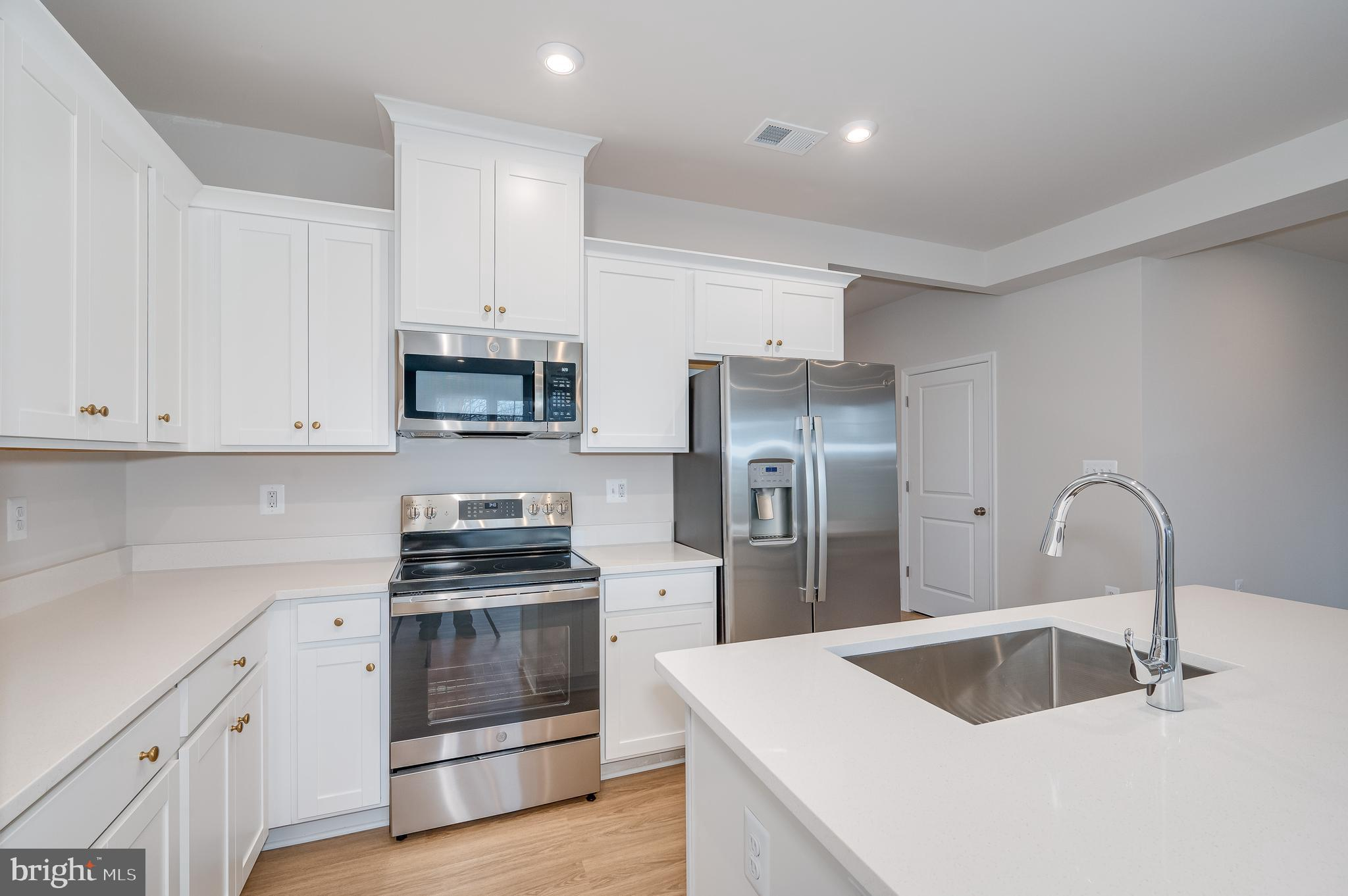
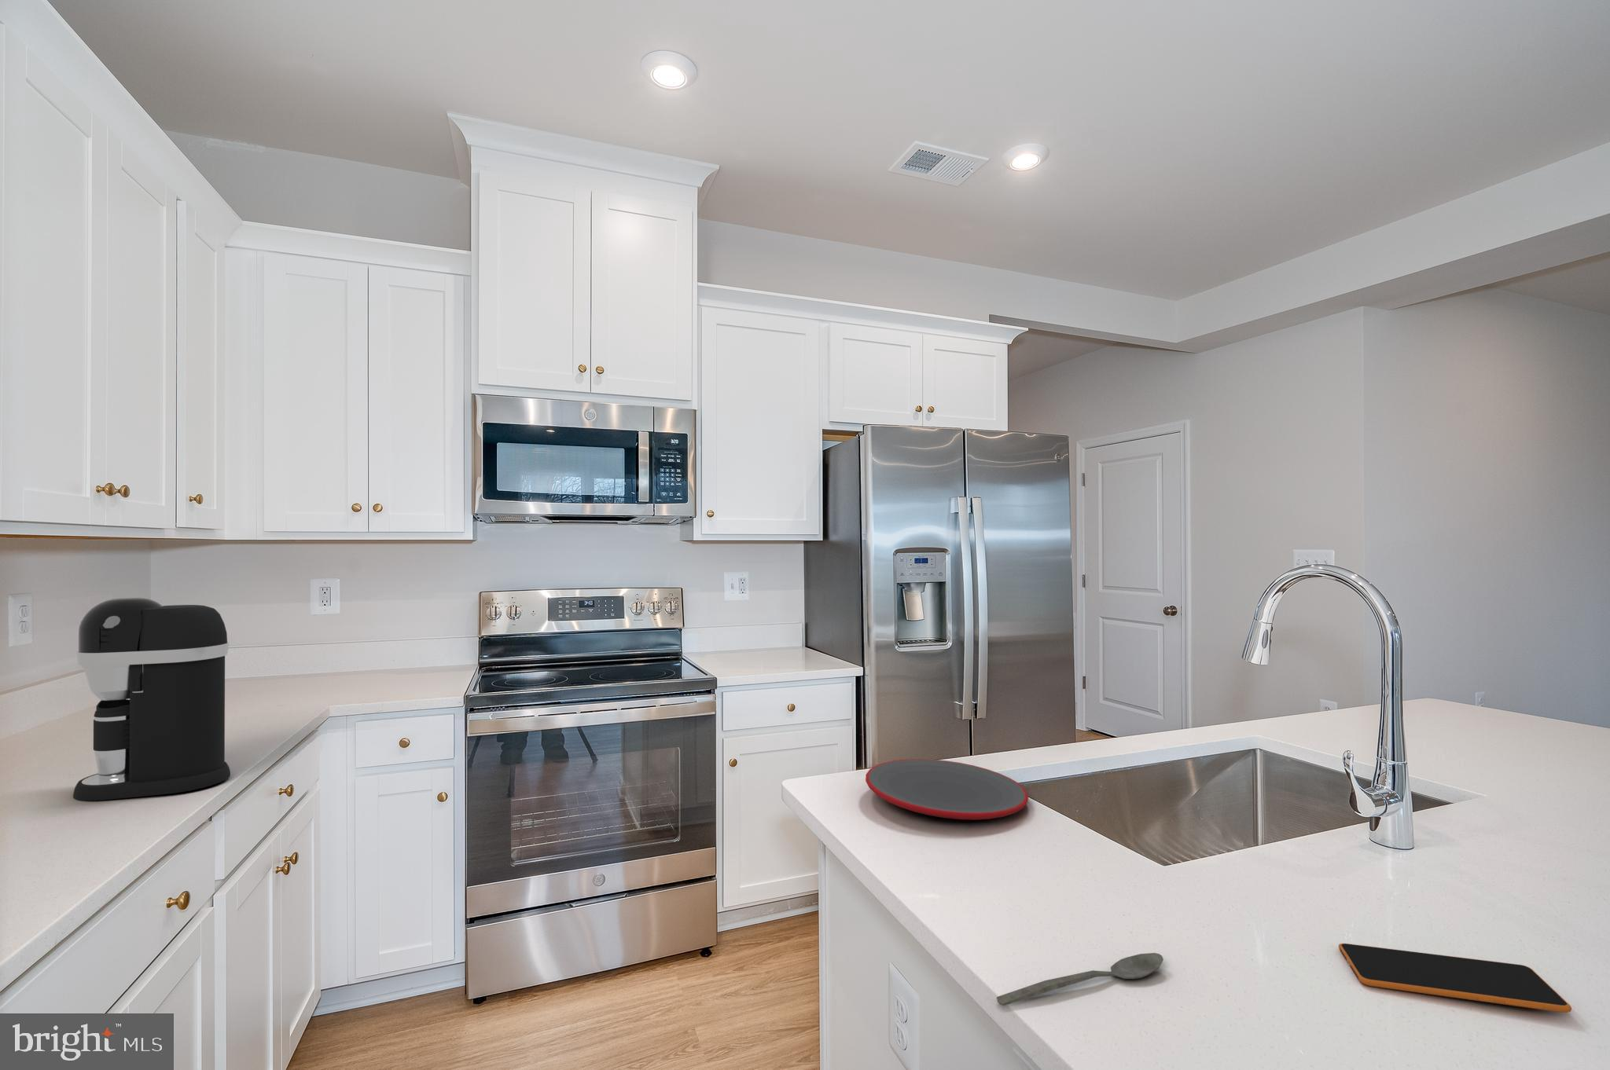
+ smartphone [1338,942,1572,1014]
+ spoon [996,952,1165,1007]
+ plate [865,758,1030,820]
+ coffee maker [73,596,232,801]
